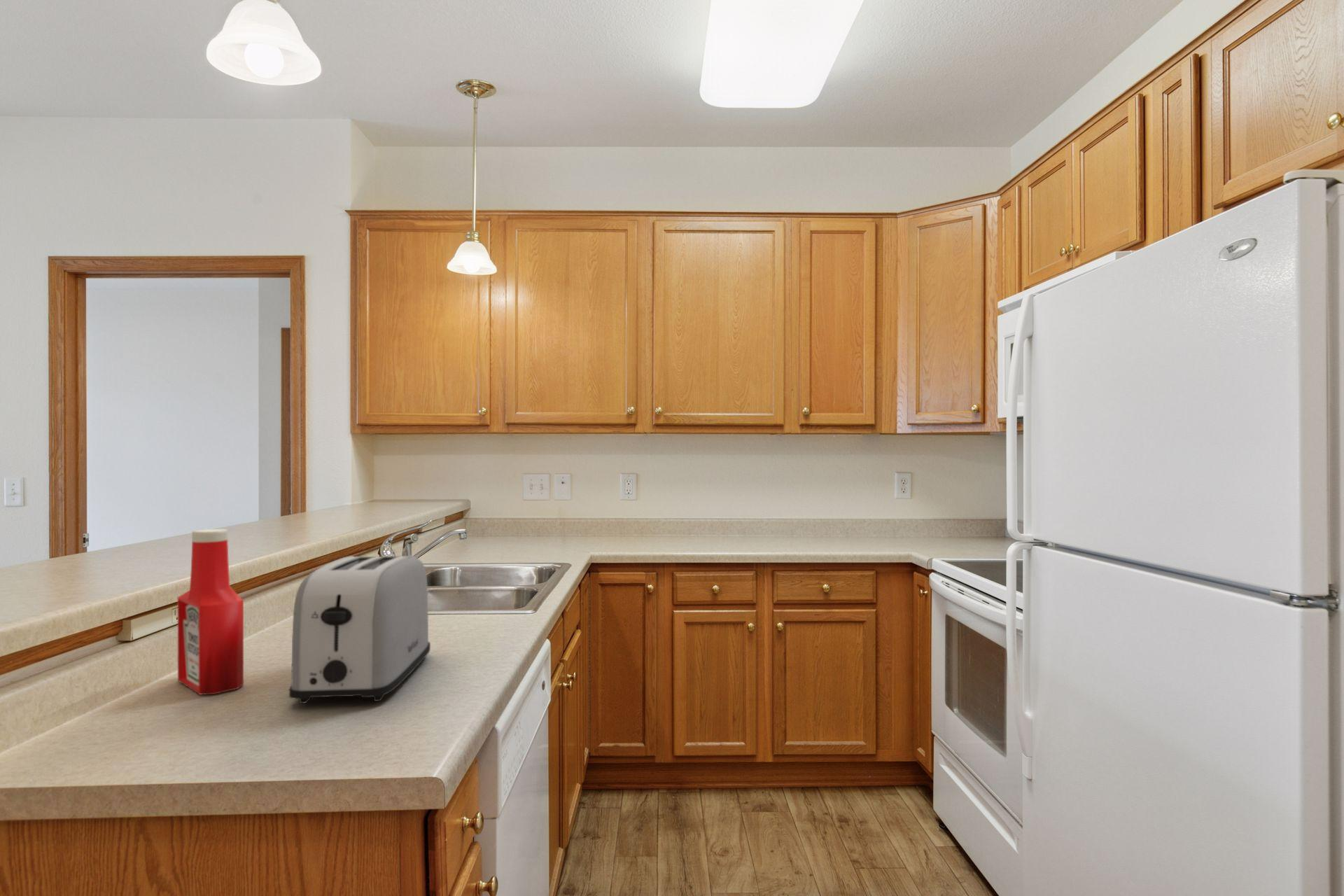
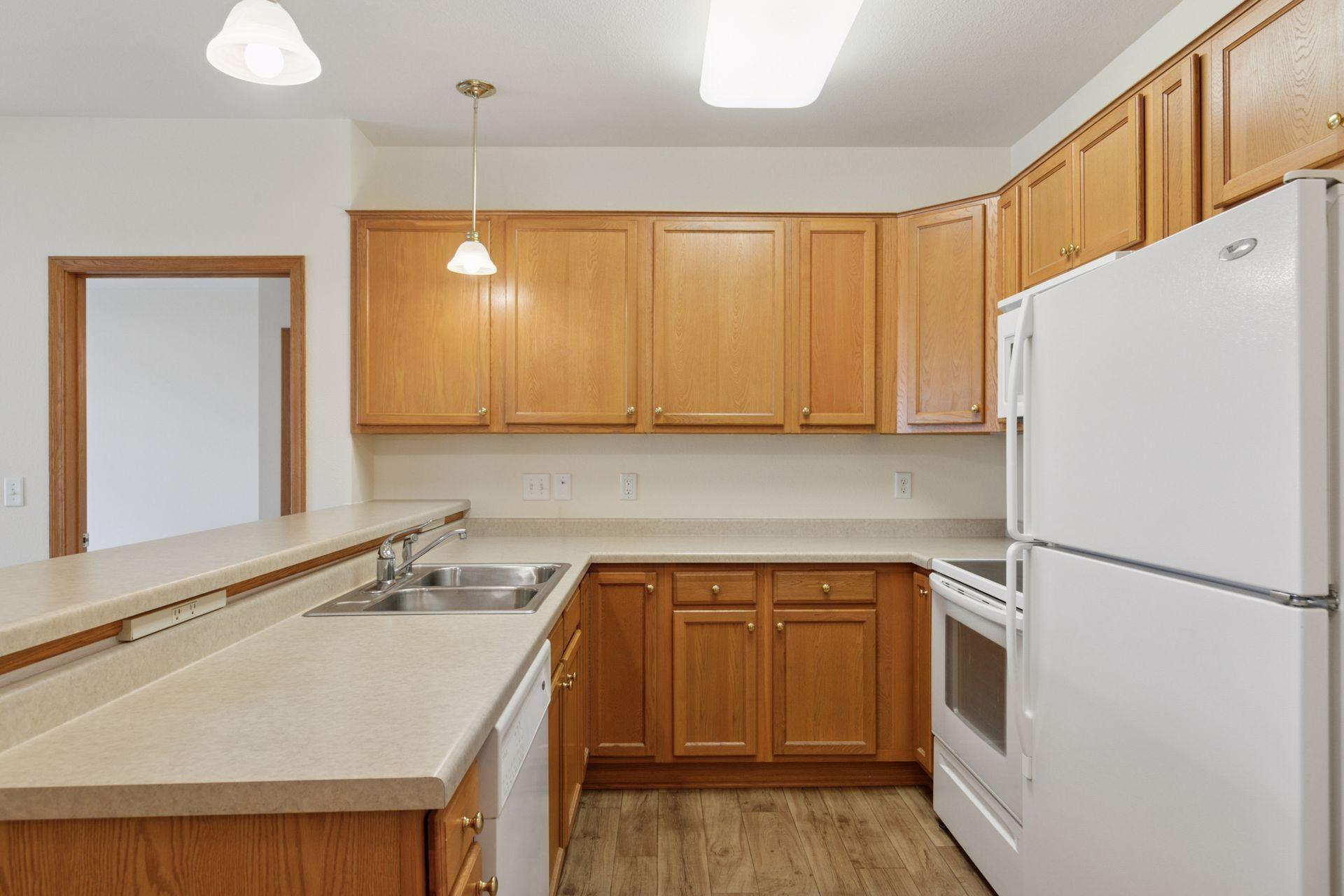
- soap bottle [177,528,244,695]
- toaster [288,554,431,704]
